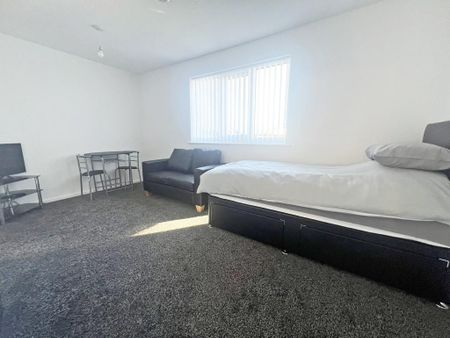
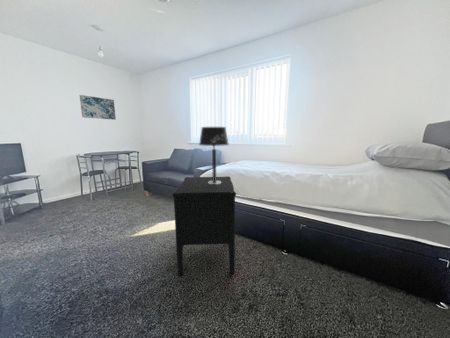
+ wall art [78,94,117,121]
+ nightstand [172,175,237,278]
+ table lamp [198,126,230,184]
